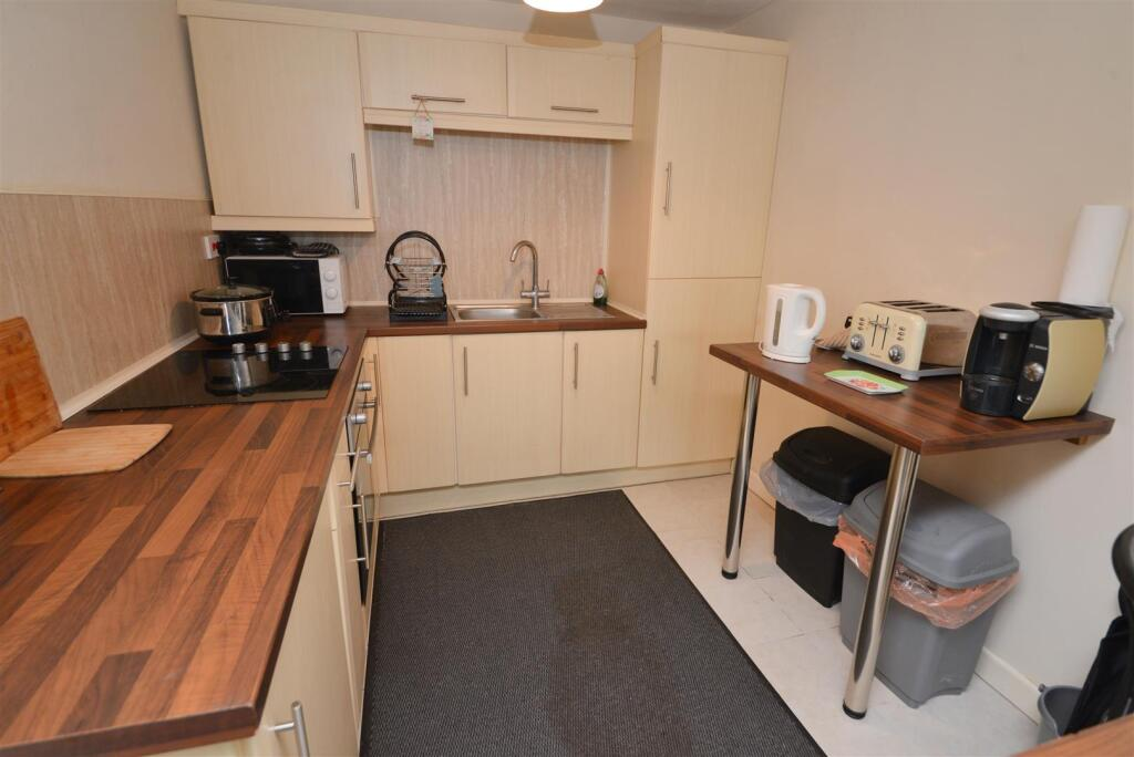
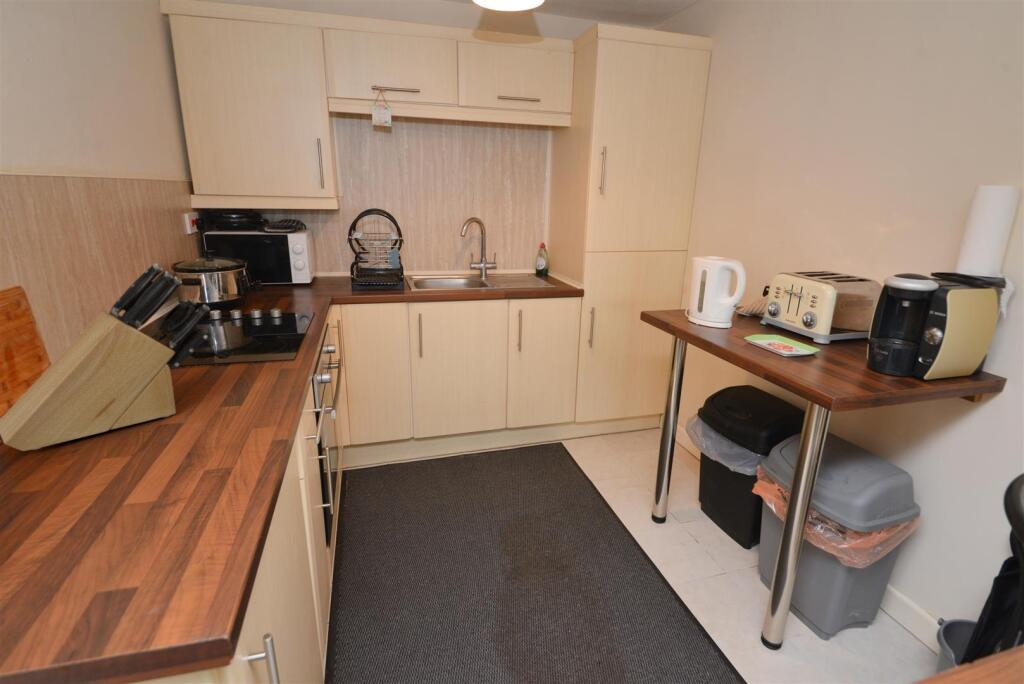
+ knife block [0,263,211,452]
